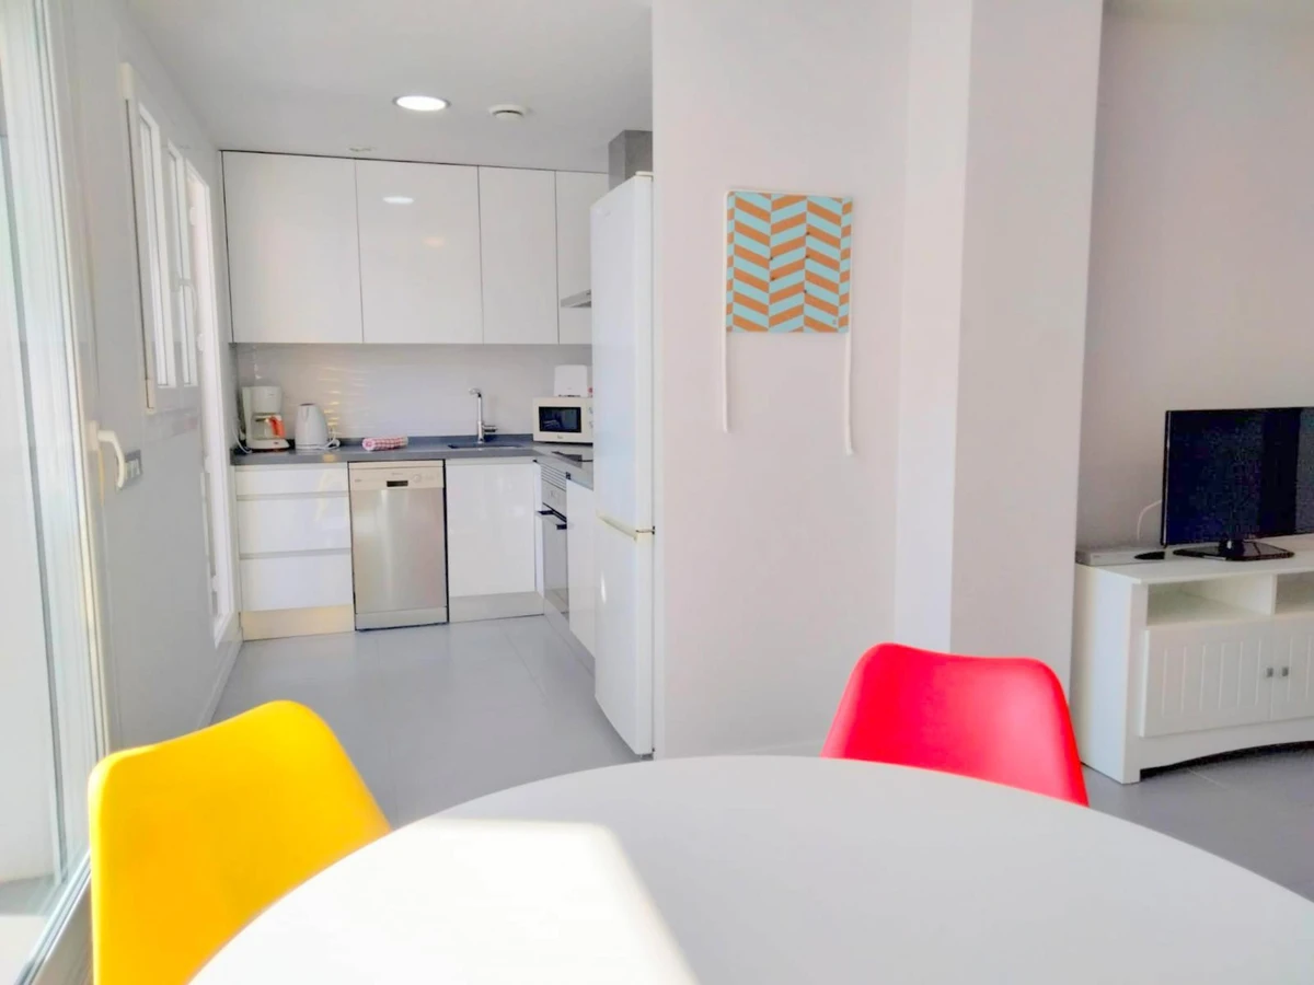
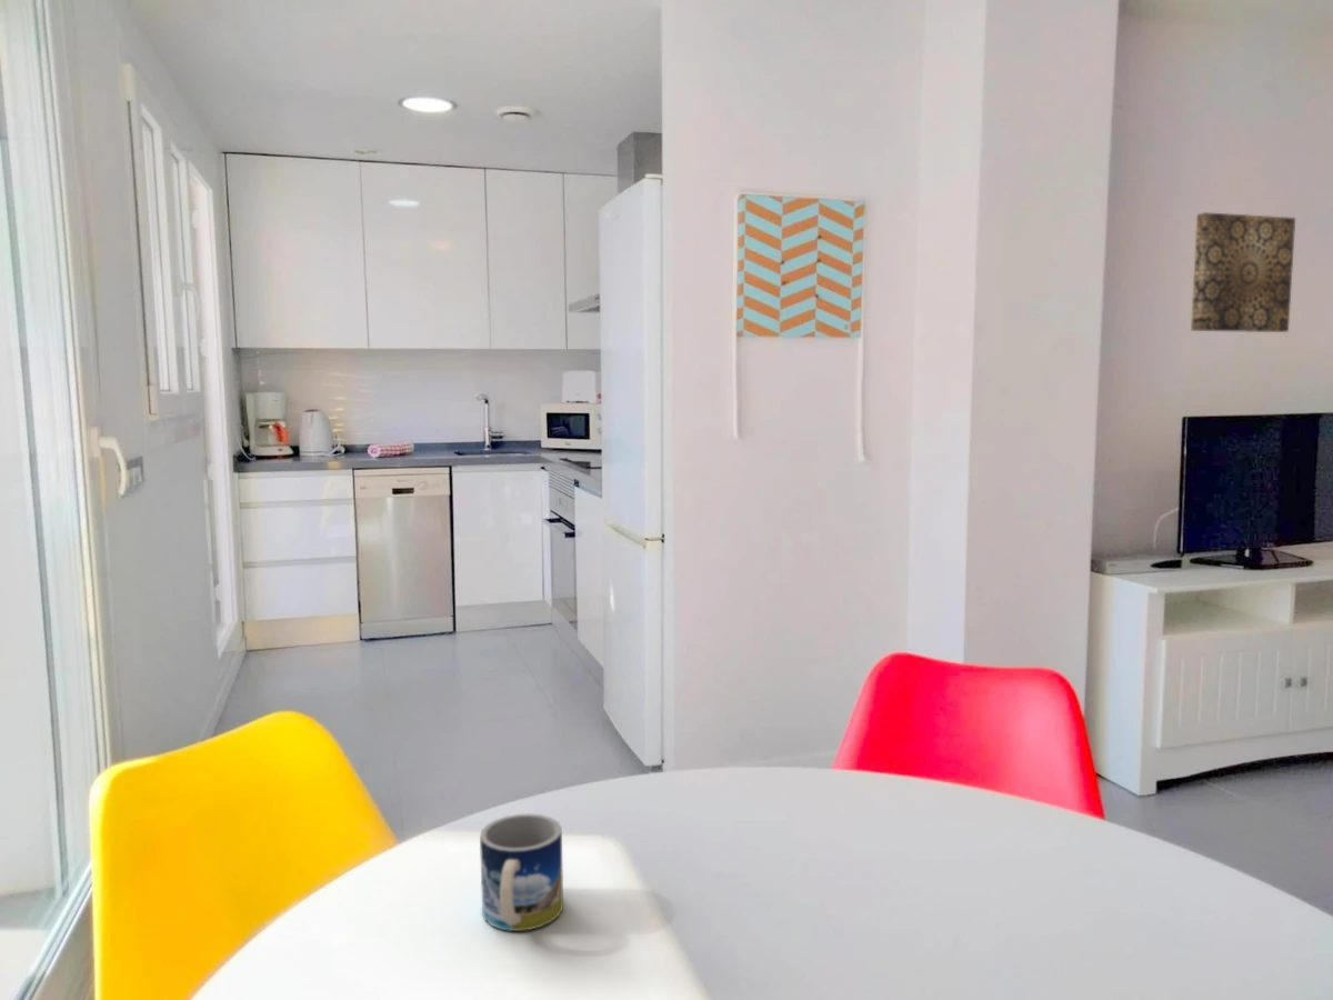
+ wall art [1190,211,1296,333]
+ mug [479,812,564,932]
